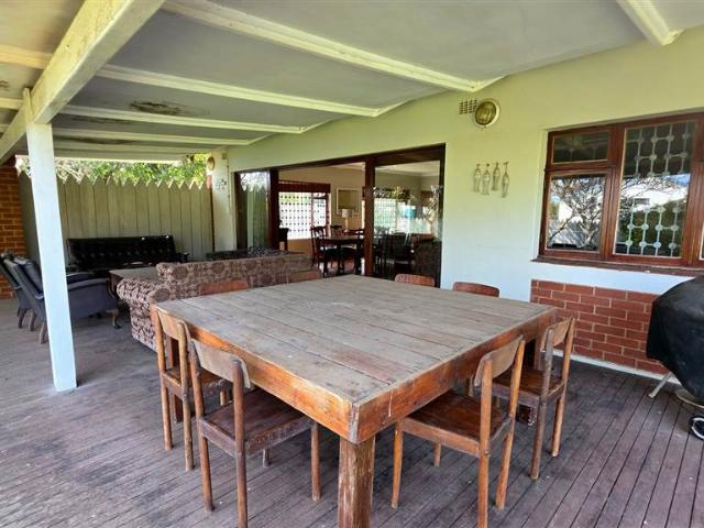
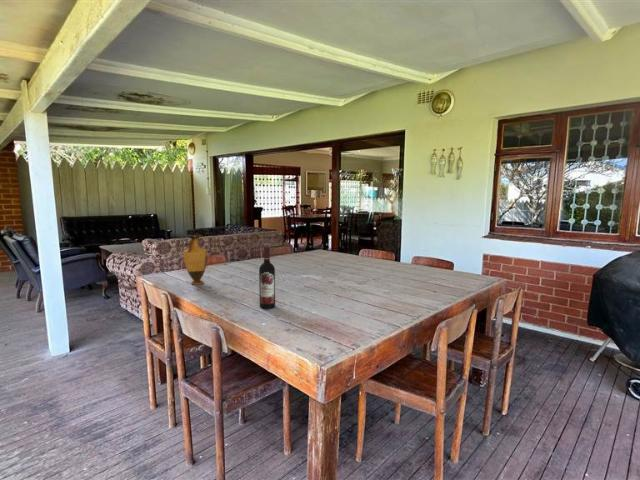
+ wine bottle [258,246,276,310]
+ vase [182,234,208,285]
